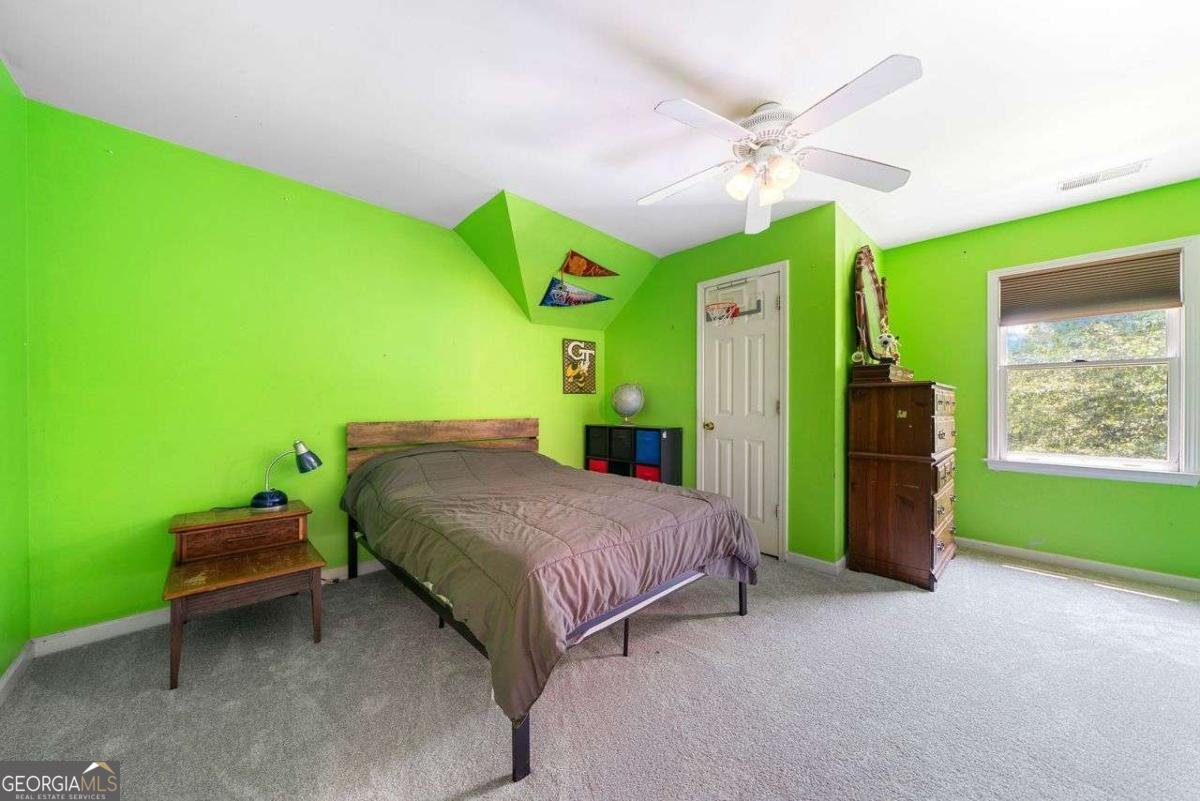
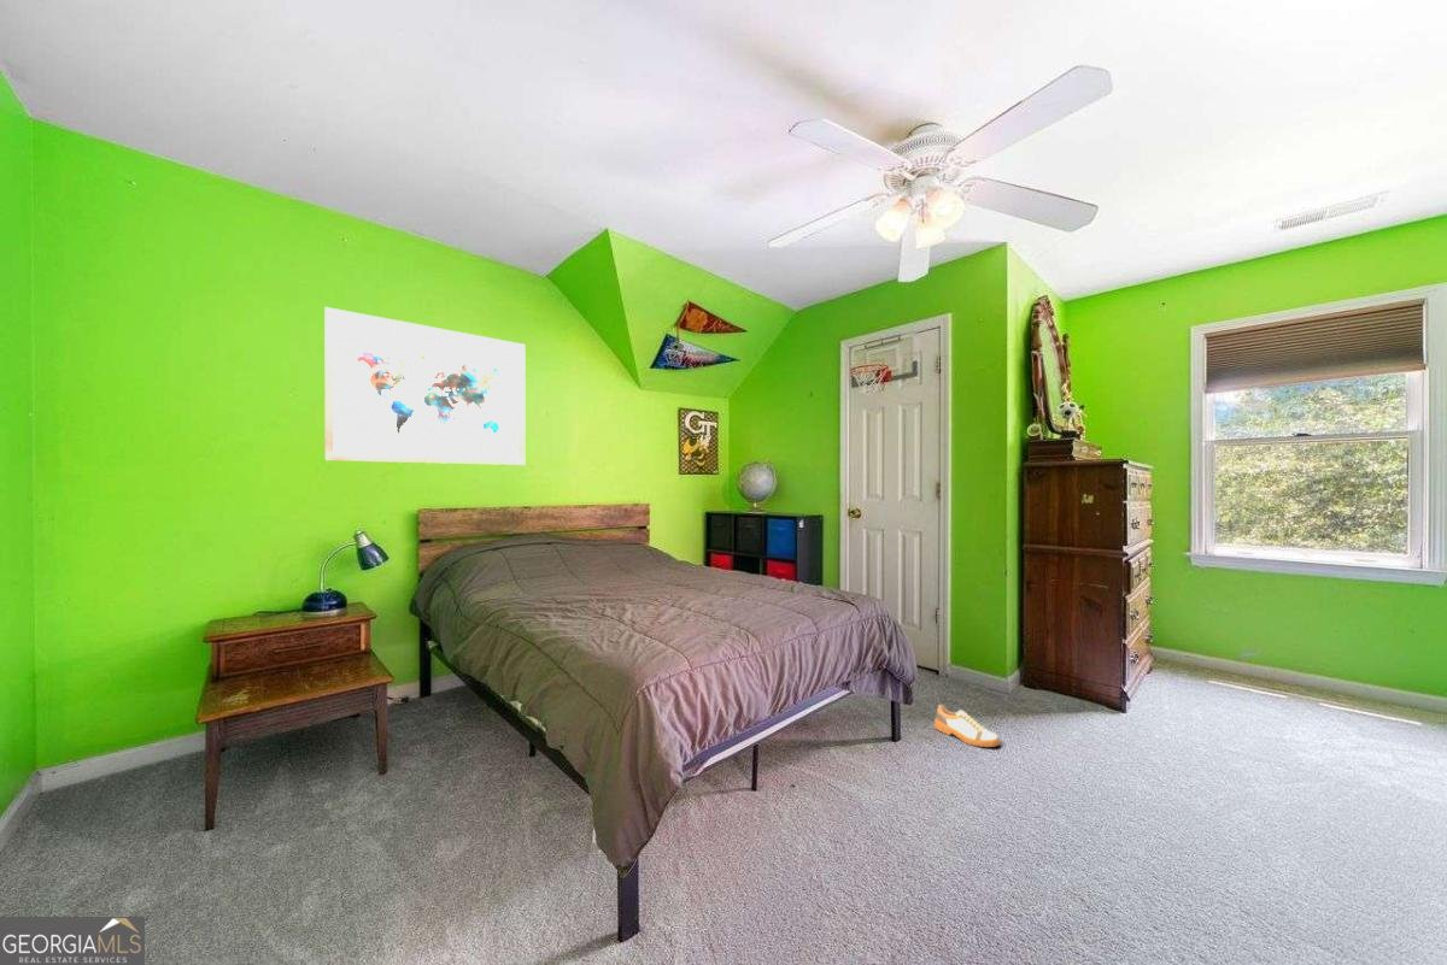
+ wall art [323,306,526,466]
+ shoe [933,704,1001,748]
